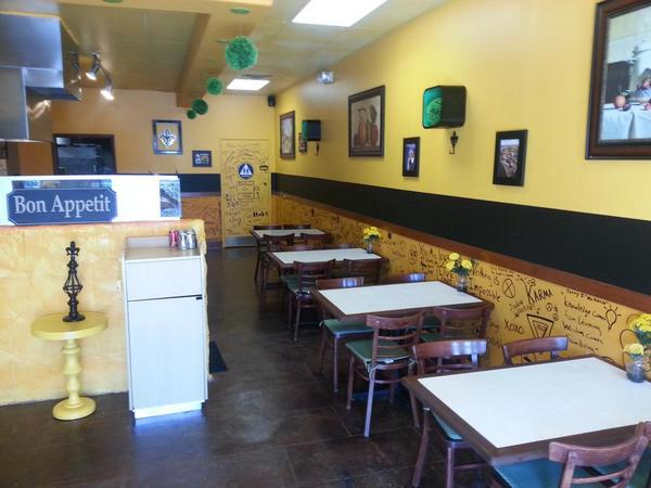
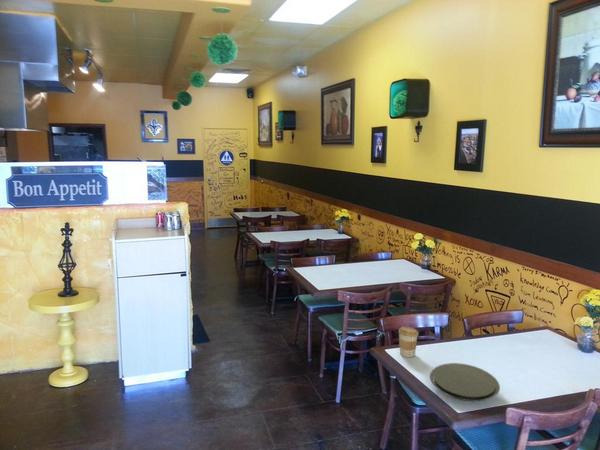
+ plate [429,362,501,402]
+ coffee cup [397,326,419,358]
